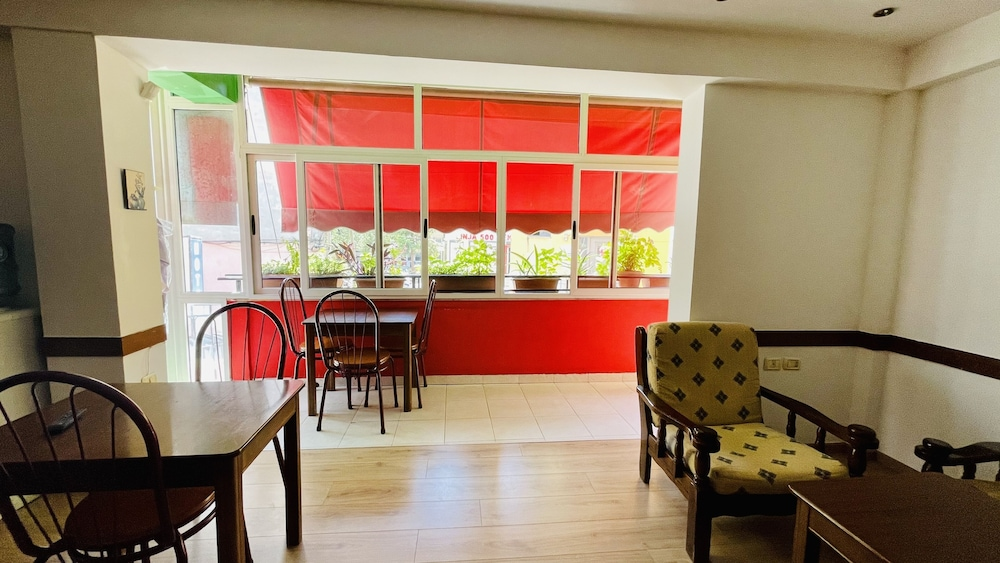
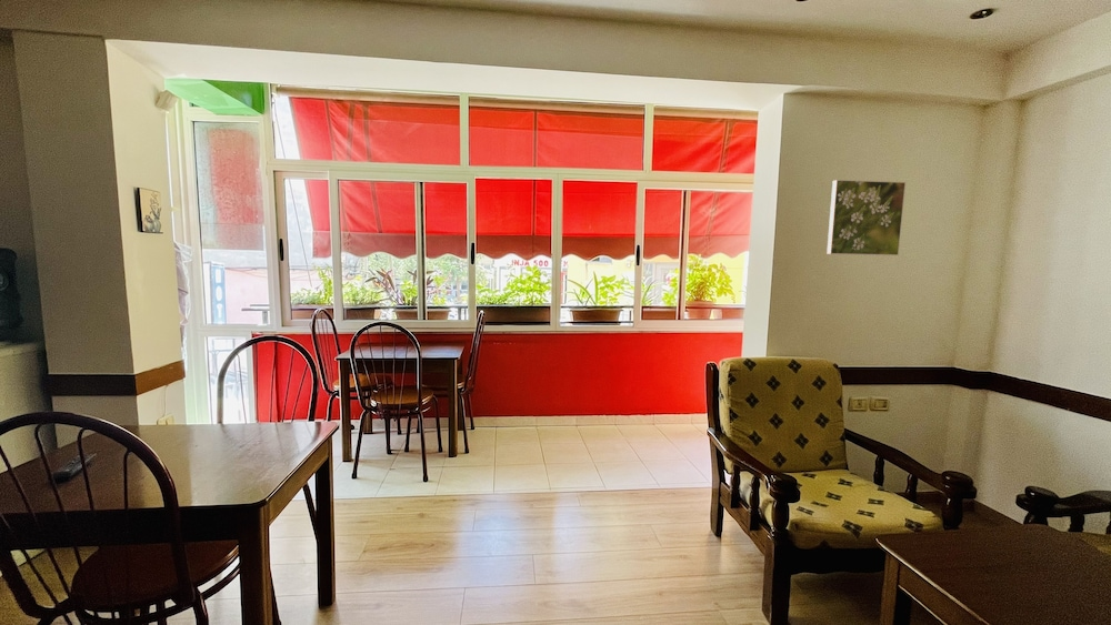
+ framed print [825,179,907,256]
